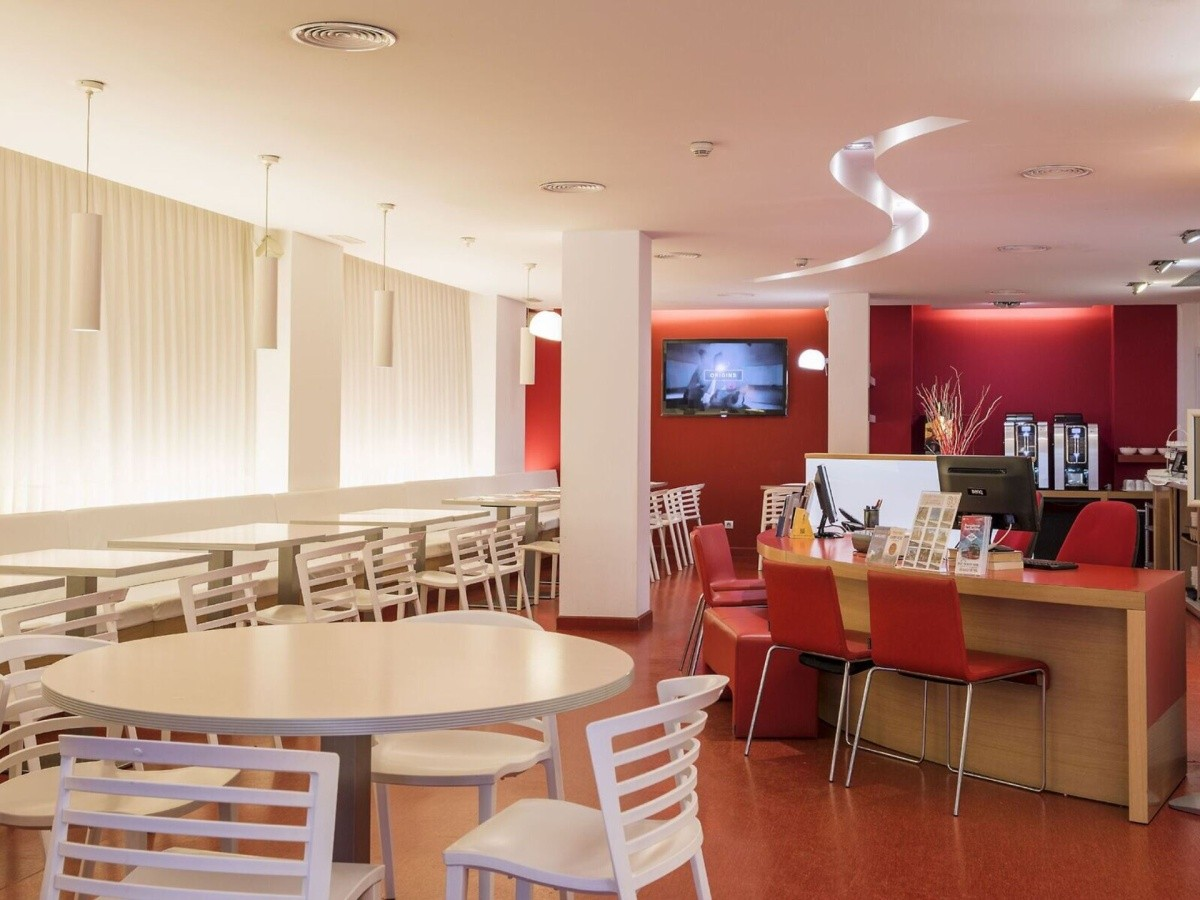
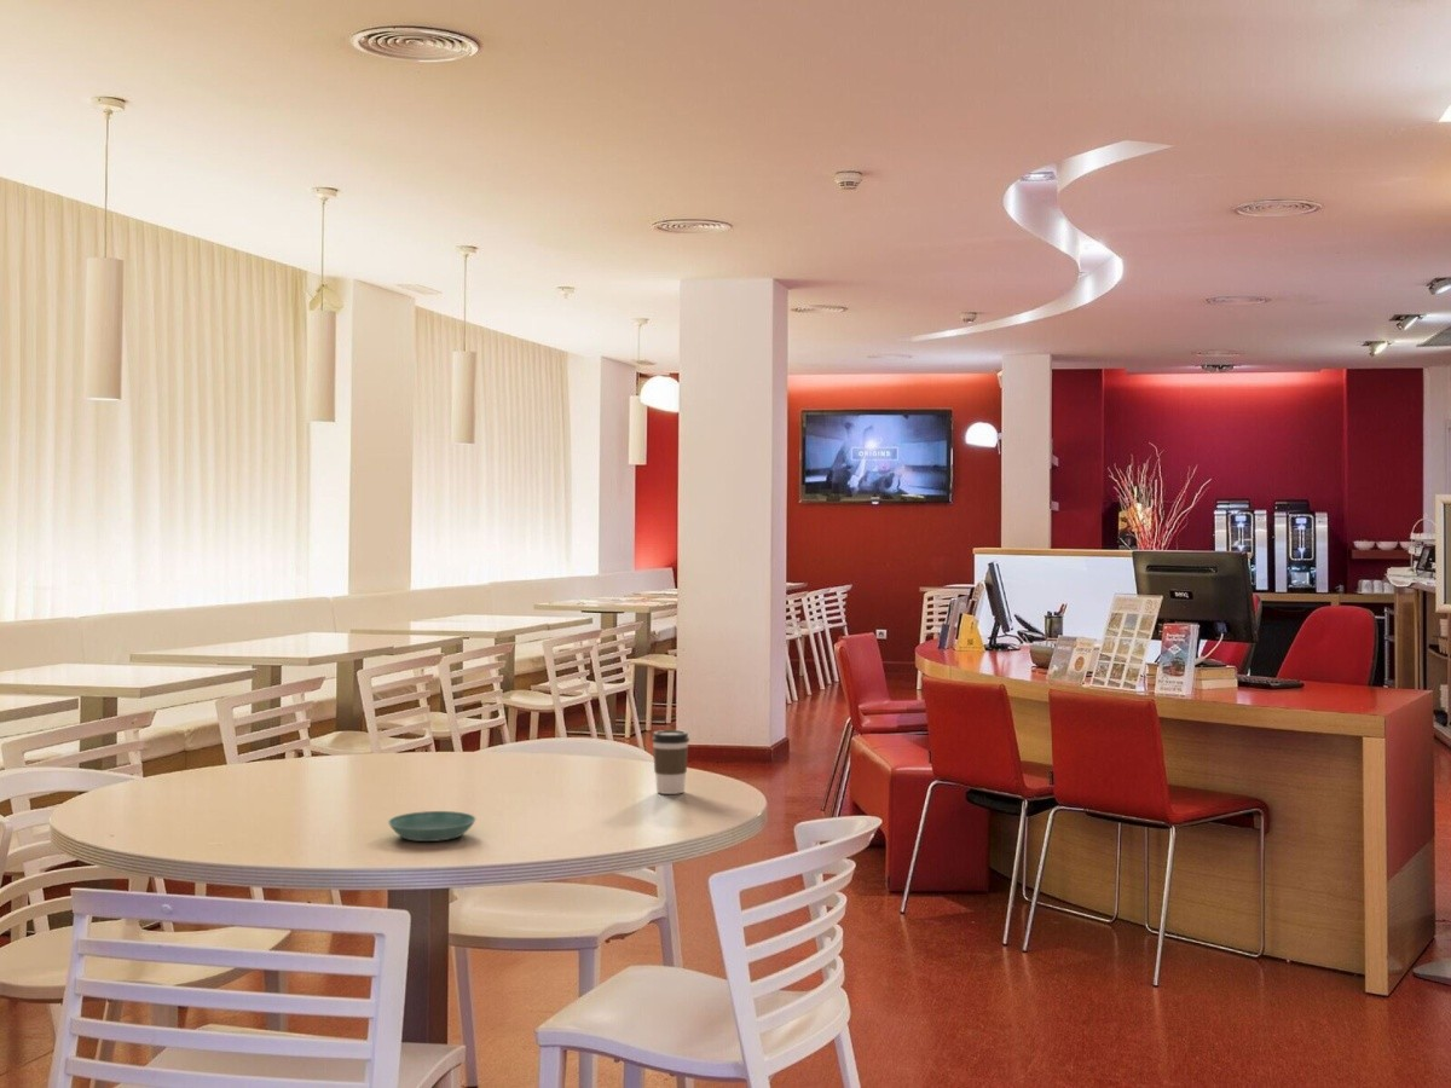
+ saucer [387,810,478,843]
+ coffee cup [651,729,690,795]
